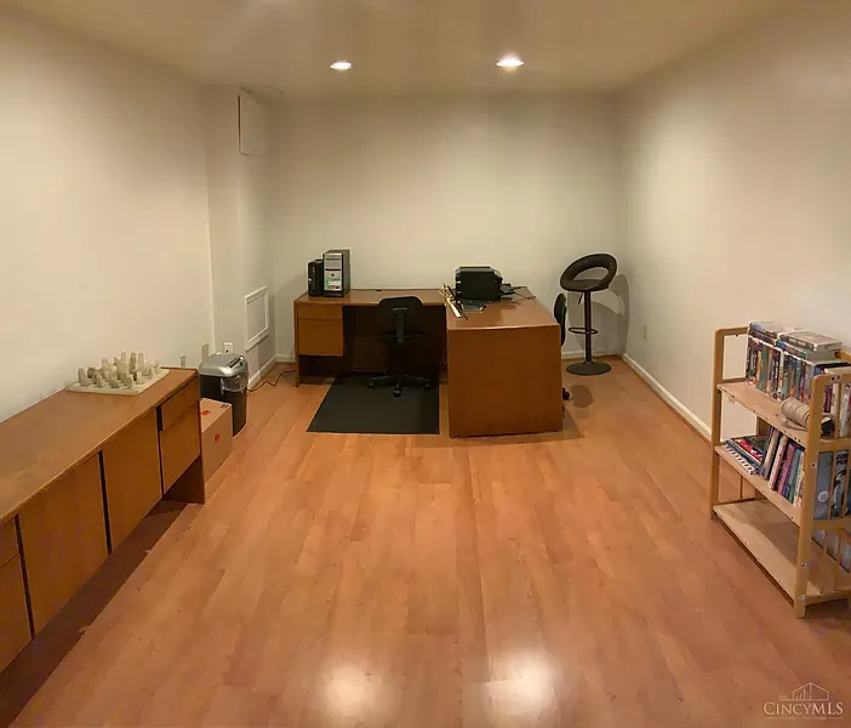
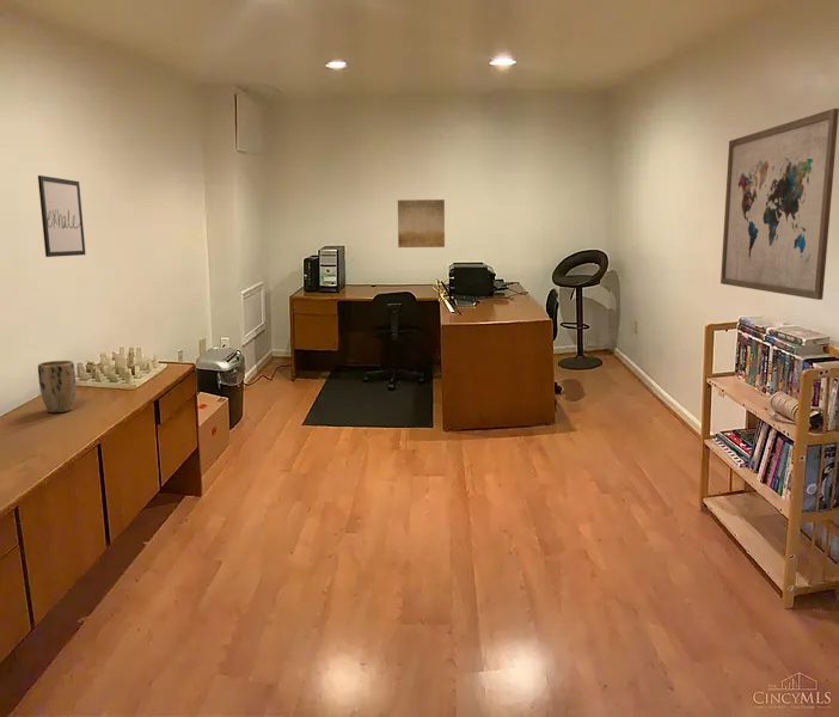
+ wall art [397,198,446,249]
+ wall art [719,108,839,301]
+ plant pot [37,360,76,413]
+ wall art [37,174,87,258]
